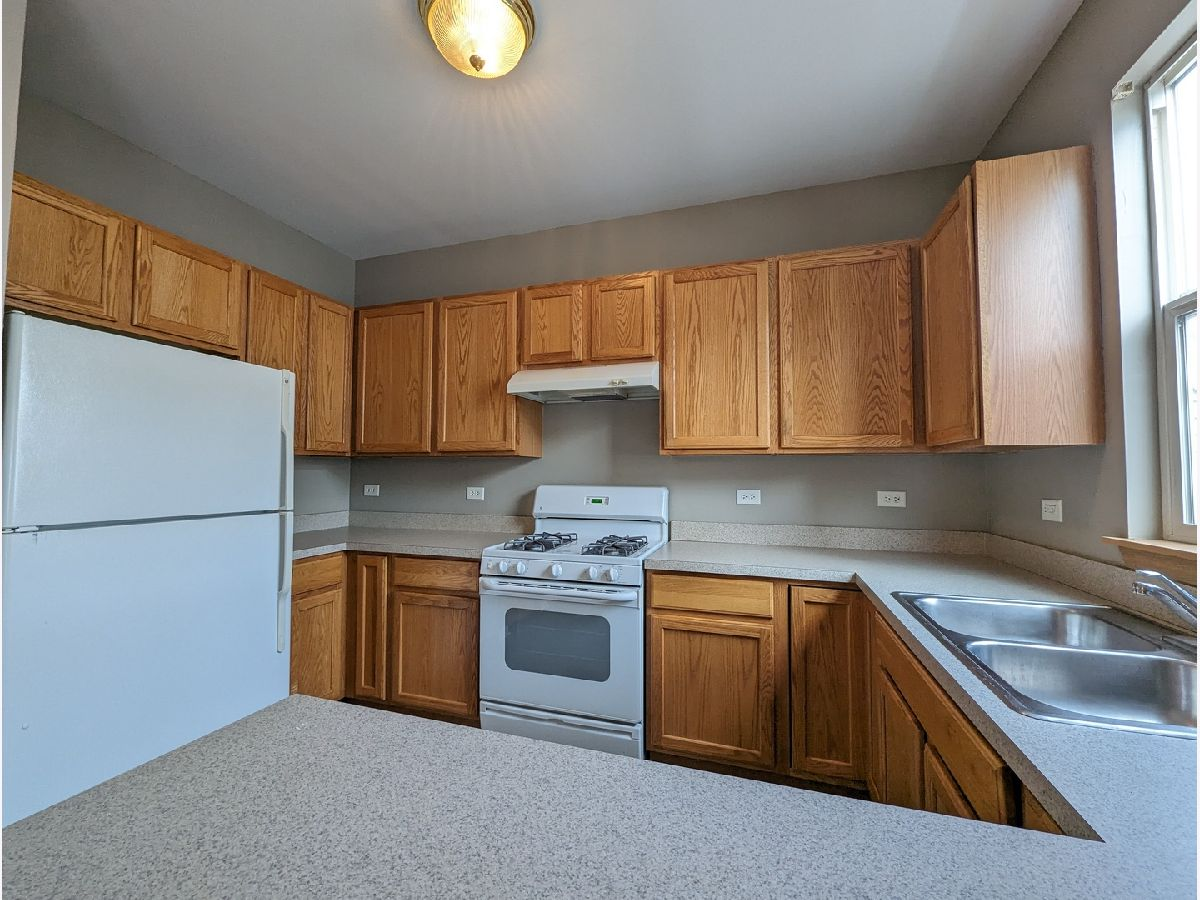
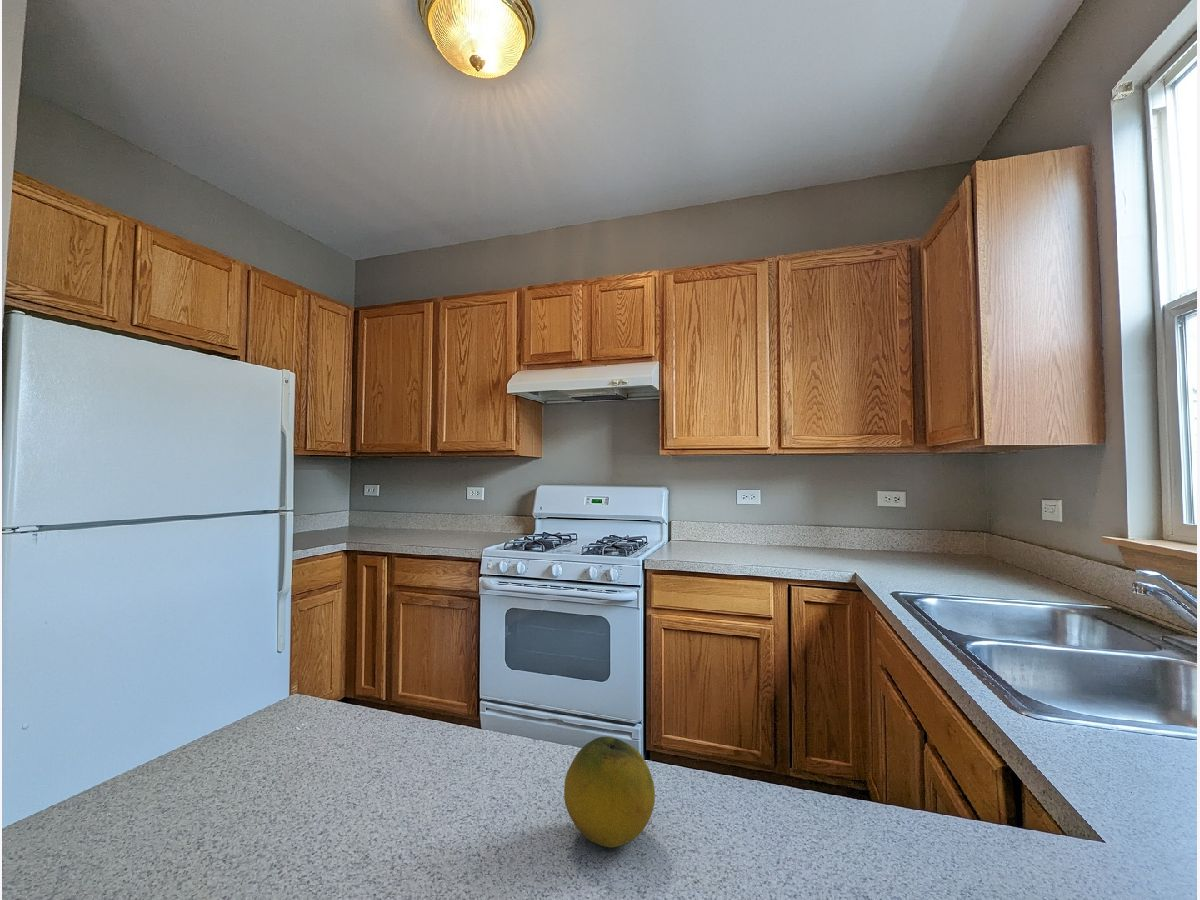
+ fruit [563,736,656,848]
